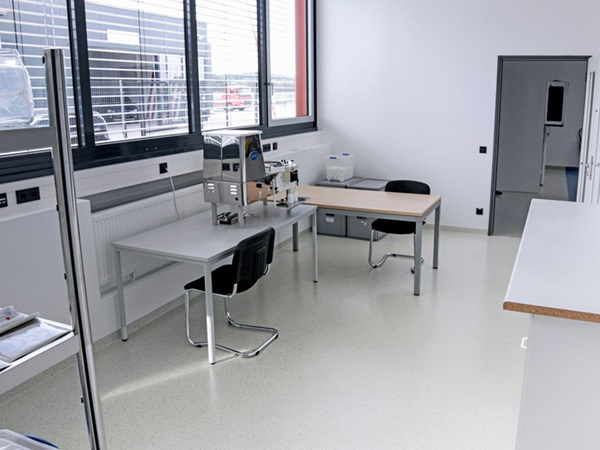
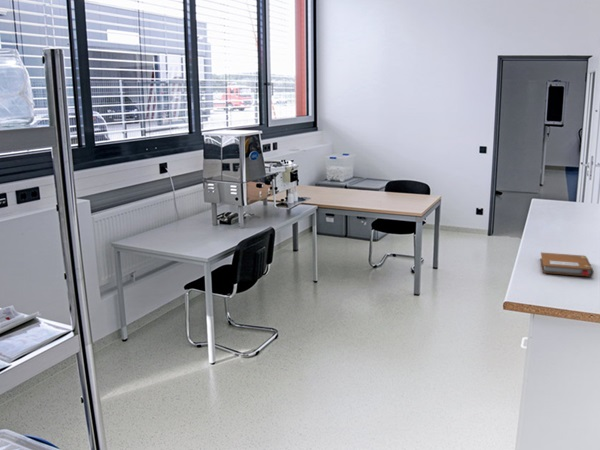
+ notebook [539,251,595,277]
